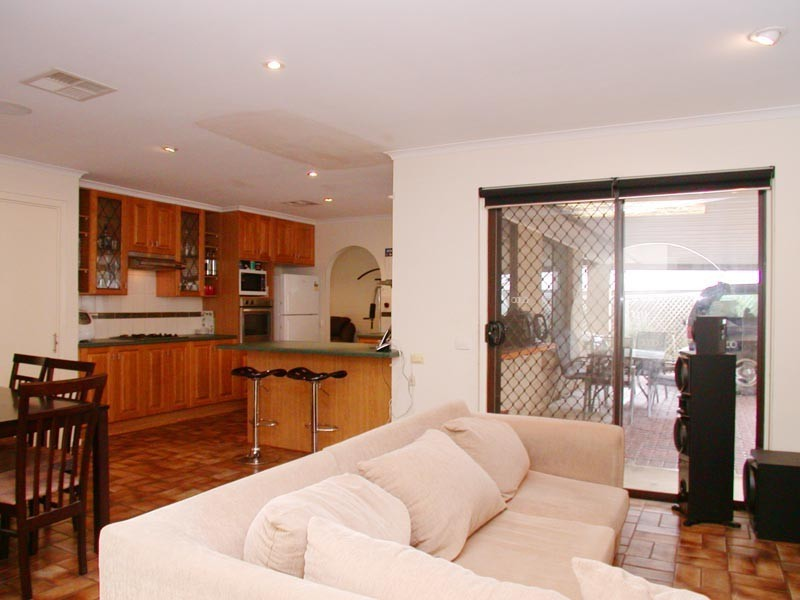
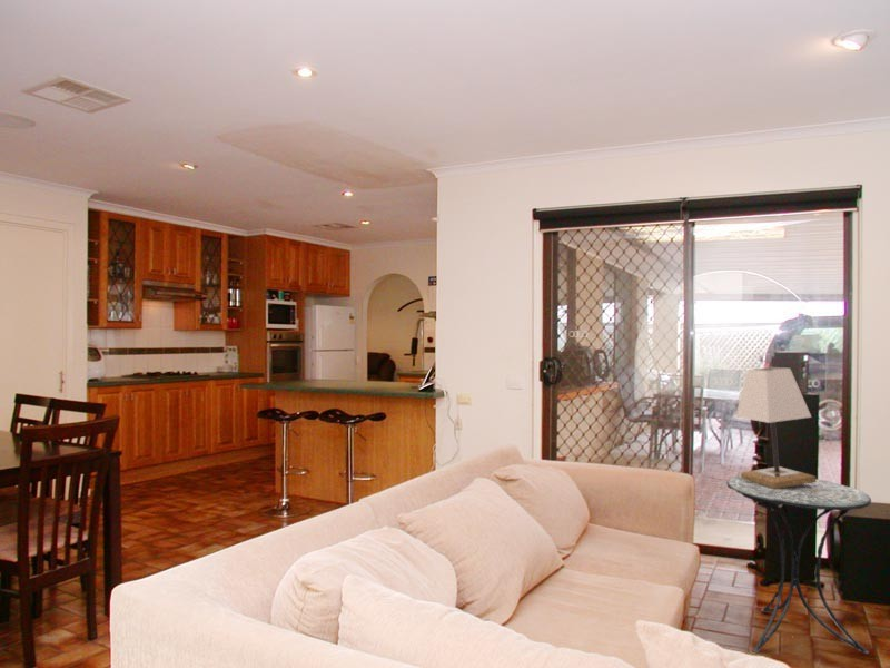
+ lamp [734,366,817,489]
+ side table [726,474,872,655]
